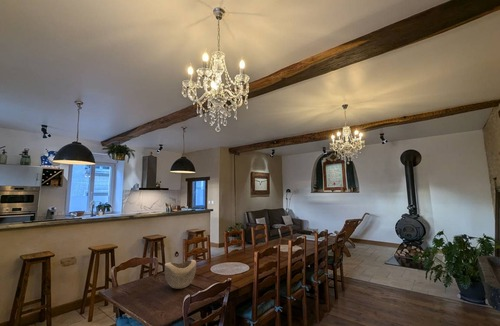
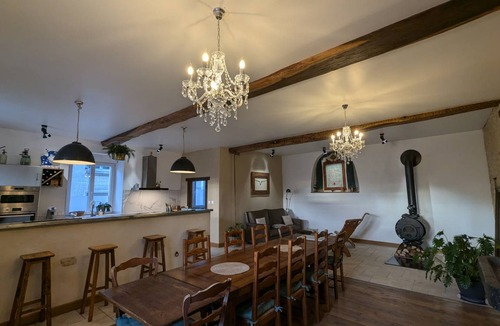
- decorative bowl [164,259,197,290]
